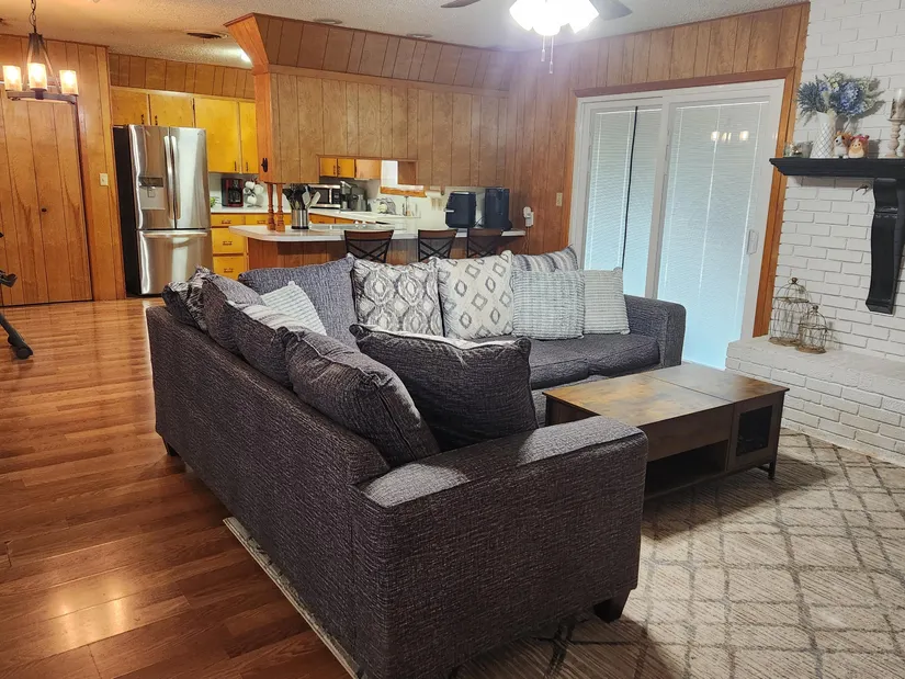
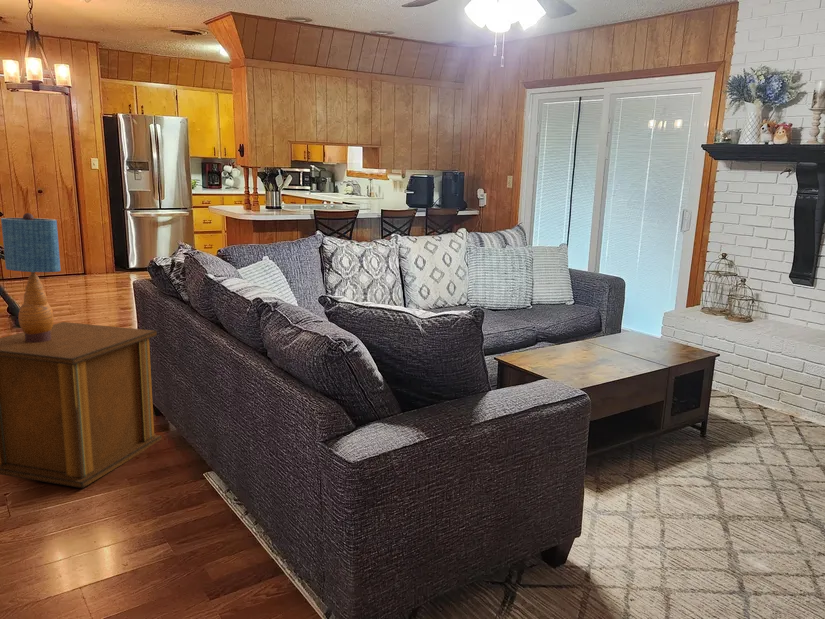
+ table lamp [0,212,62,343]
+ side table [0,321,163,489]
